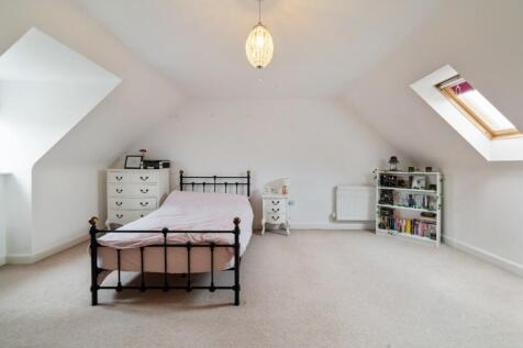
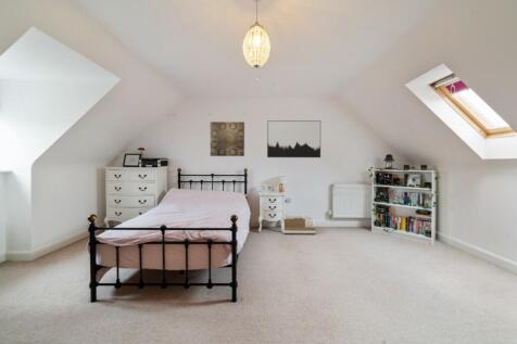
+ wall art [210,120,245,157]
+ wall art [266,119,321,158]
+ storage bin [280,215,317,235]
